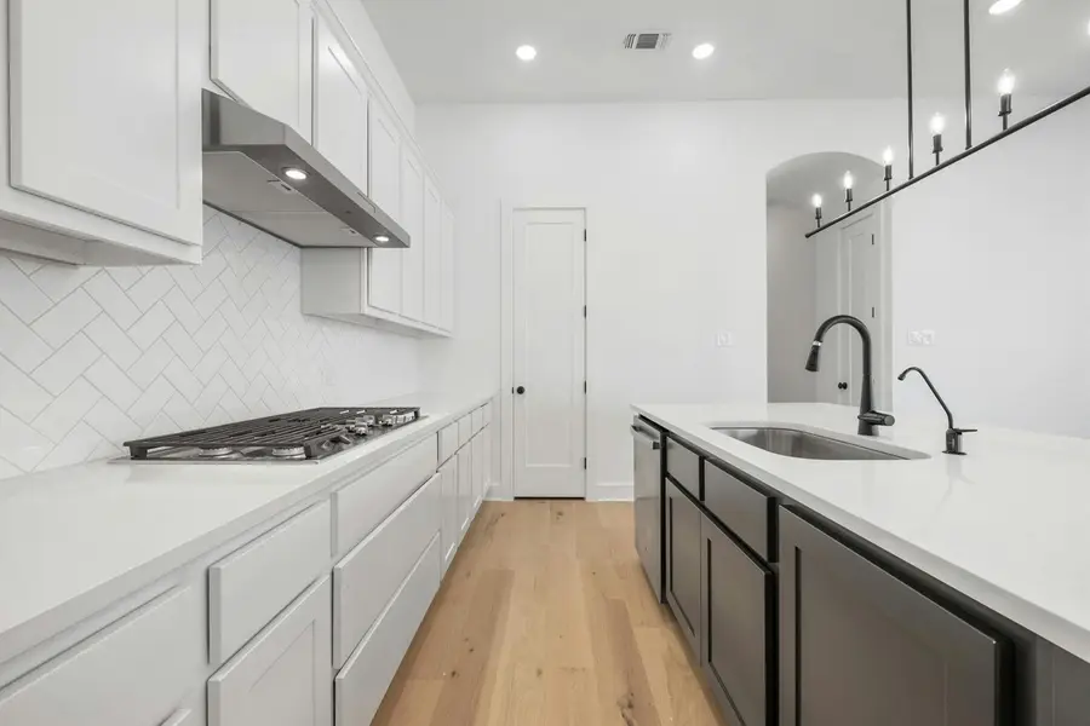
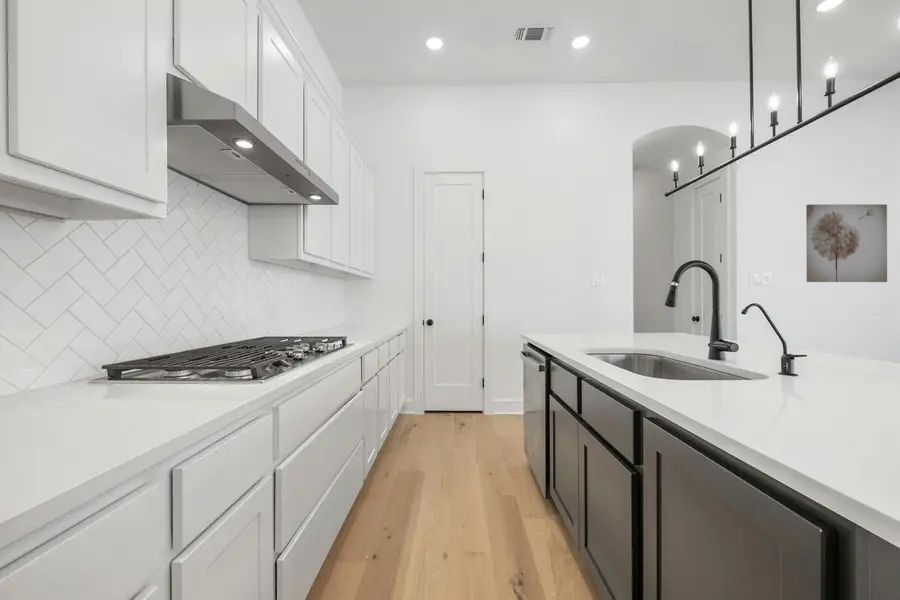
+ wall art [805,203,888,283]
